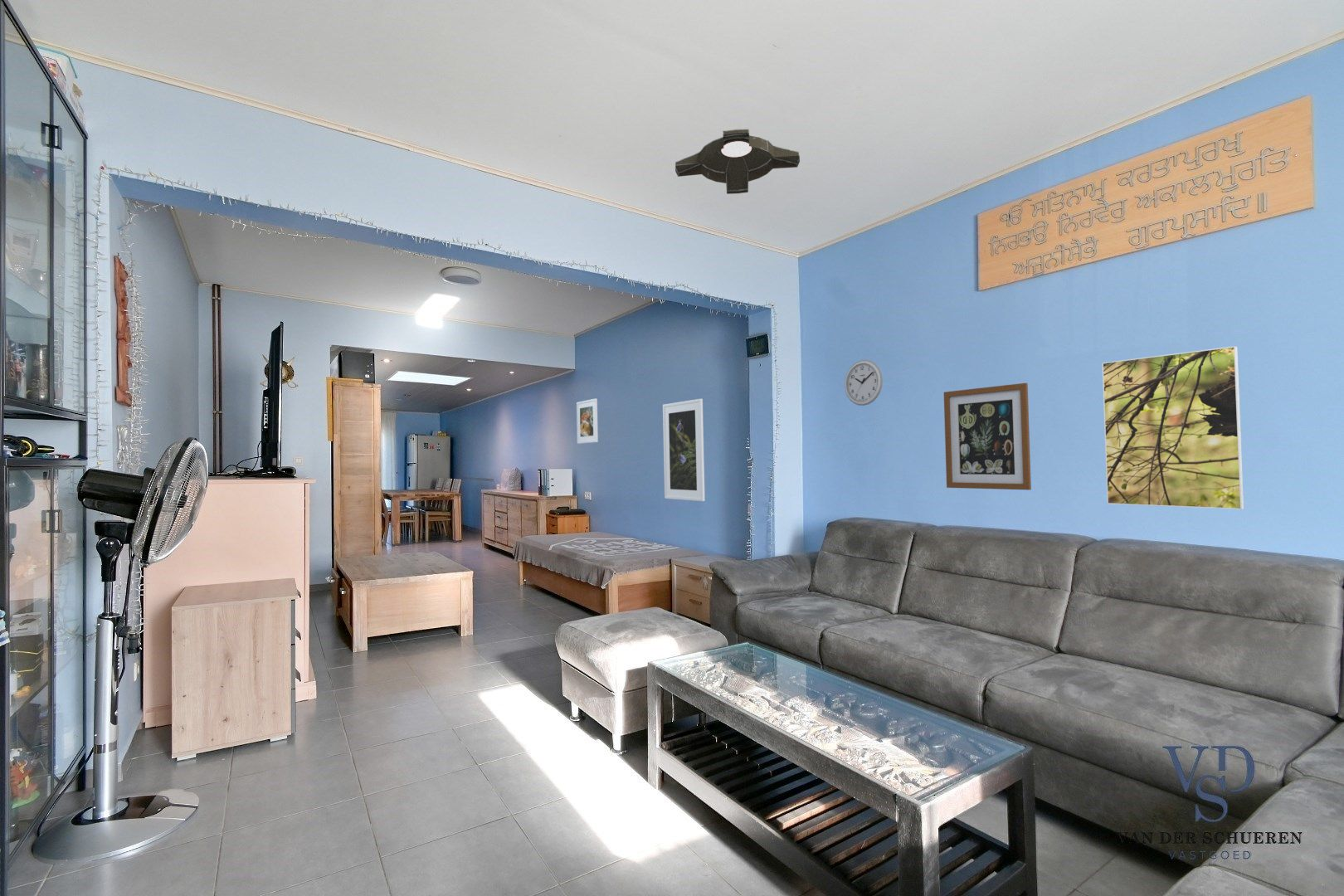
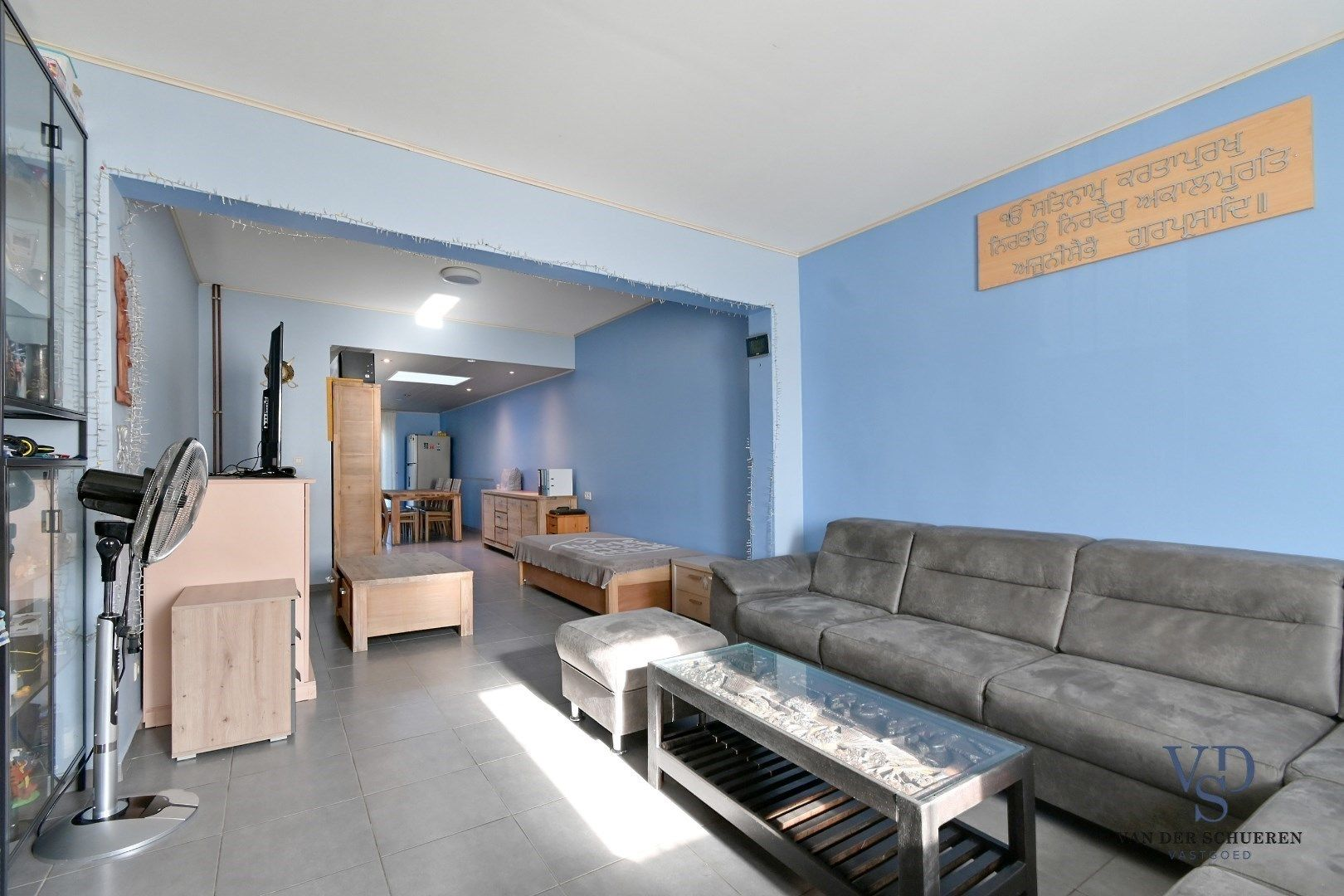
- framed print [1101,345,1244,510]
- wall art [943,382,1032,491]
- wall clock [844,359,884,407]
- ceiling light [674,128,801,195]
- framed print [662,398,706,502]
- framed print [576,397,599,445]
